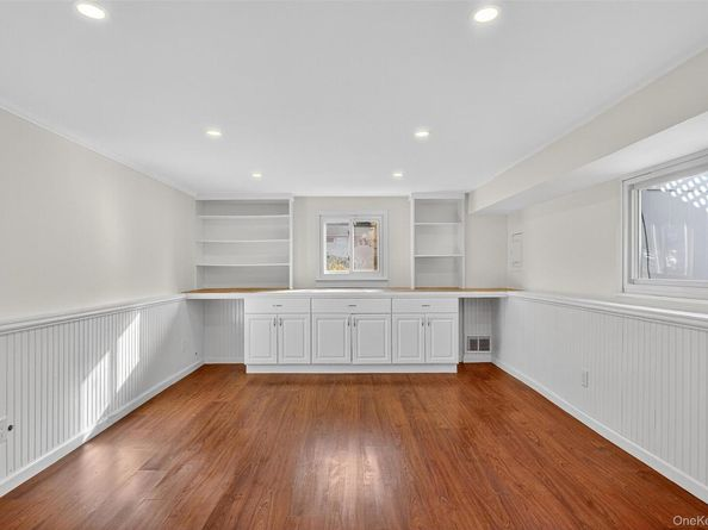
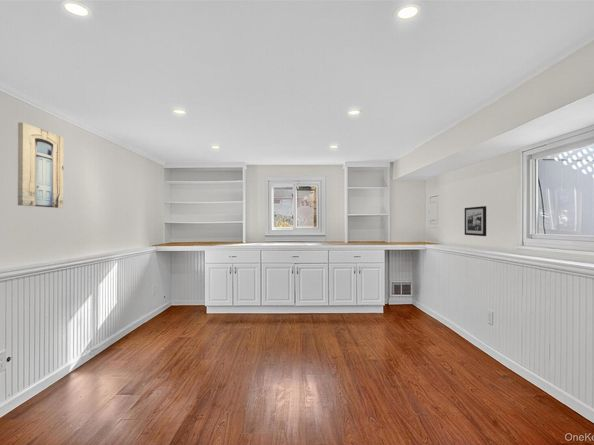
+ picture frame [464,205,487,237]
+ wall art [17,122,64,209]
